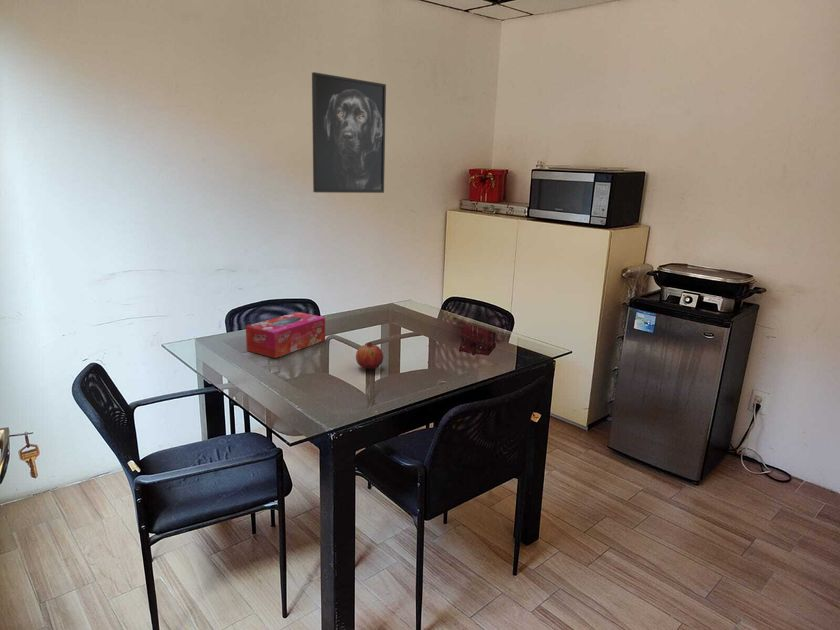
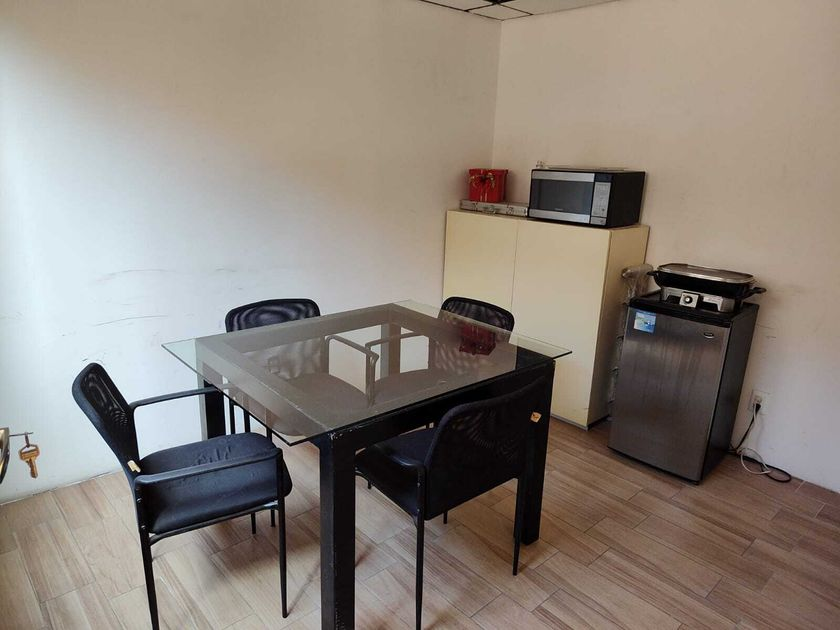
- tissue box [245,311,326,359]
- fruit [355,341,384,370]
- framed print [311,71,387,194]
